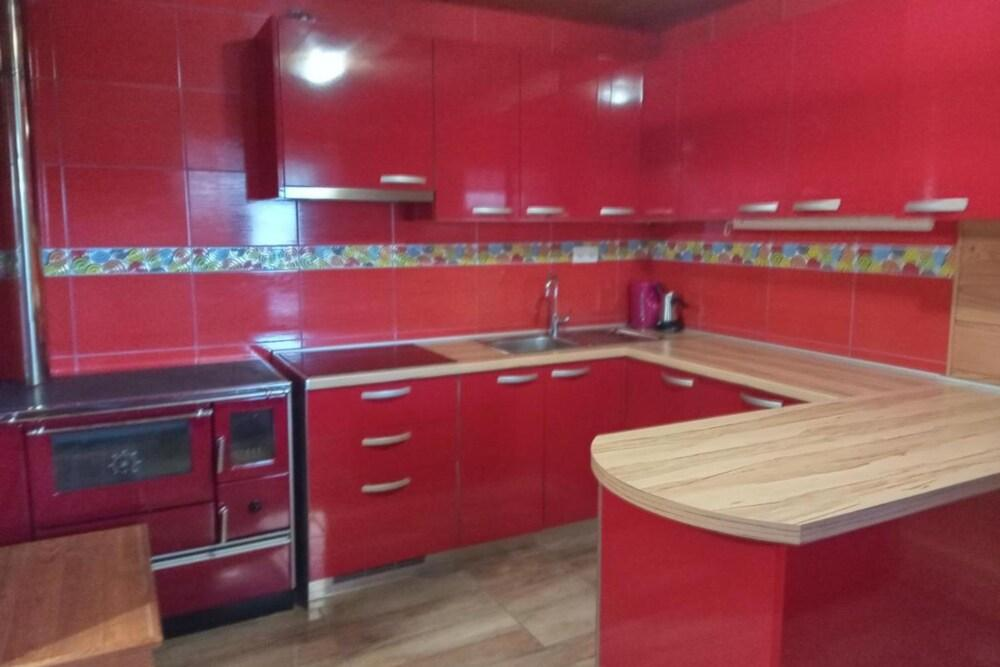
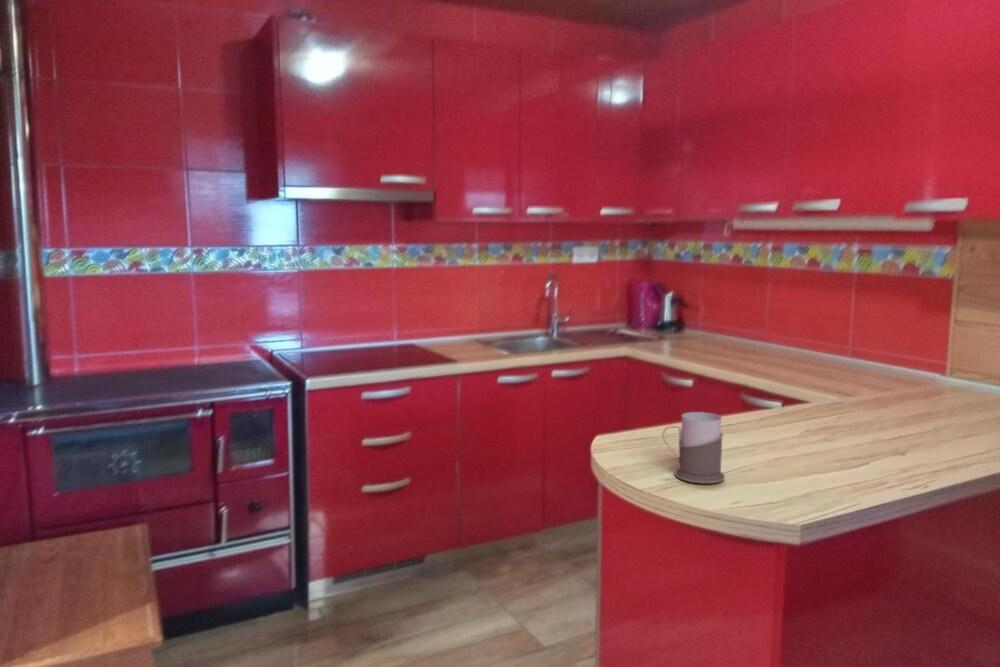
+ mug [662,411,726,484]
